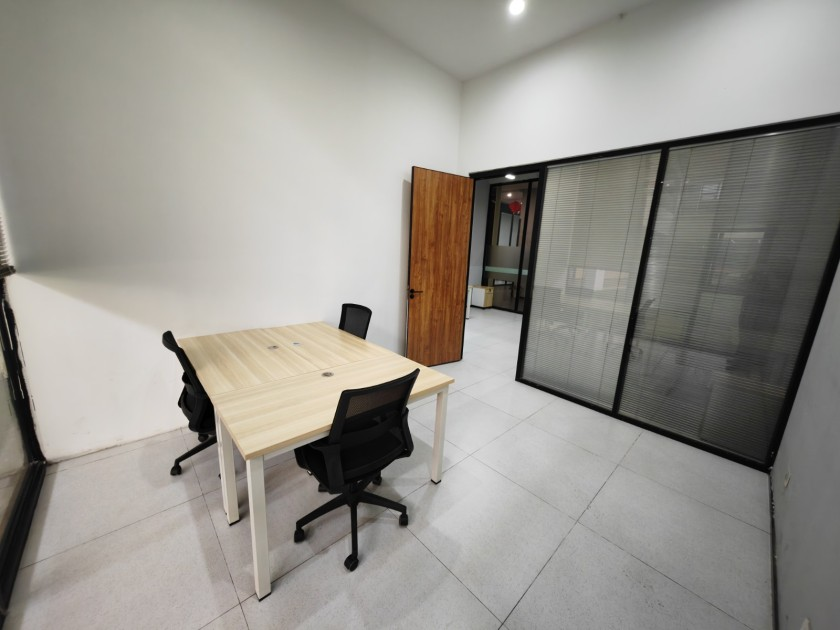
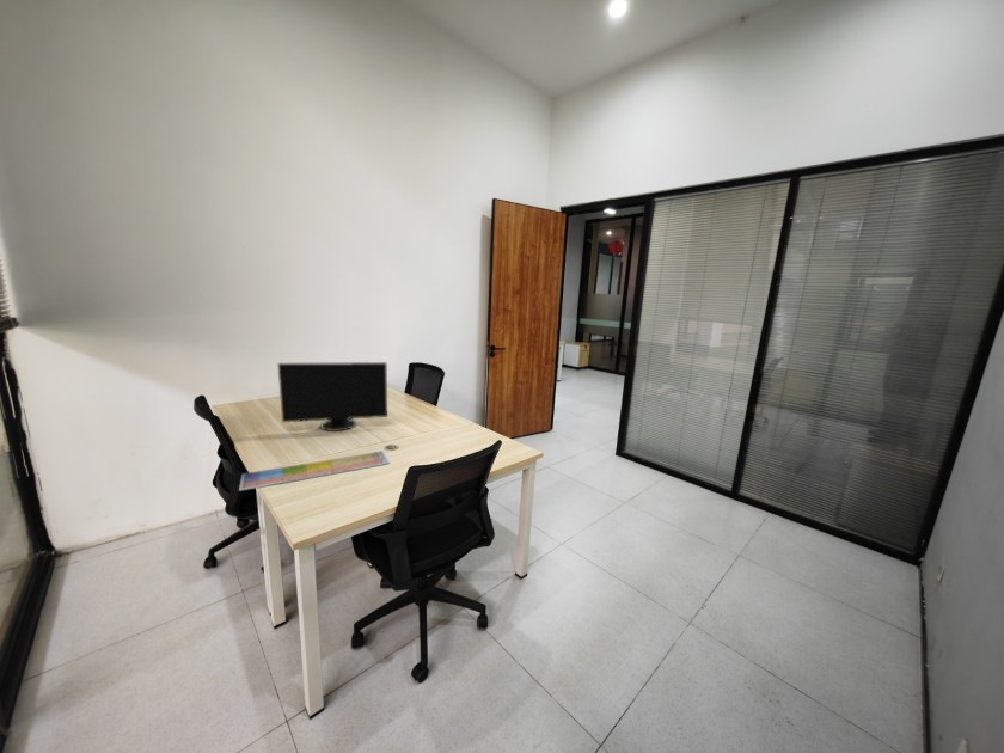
+ keyboard [238,449,391,492]
+ computer monitor [276,361,388,433]
